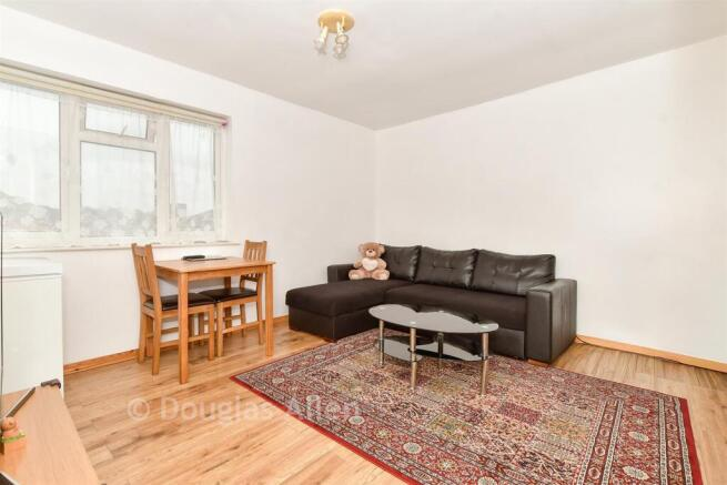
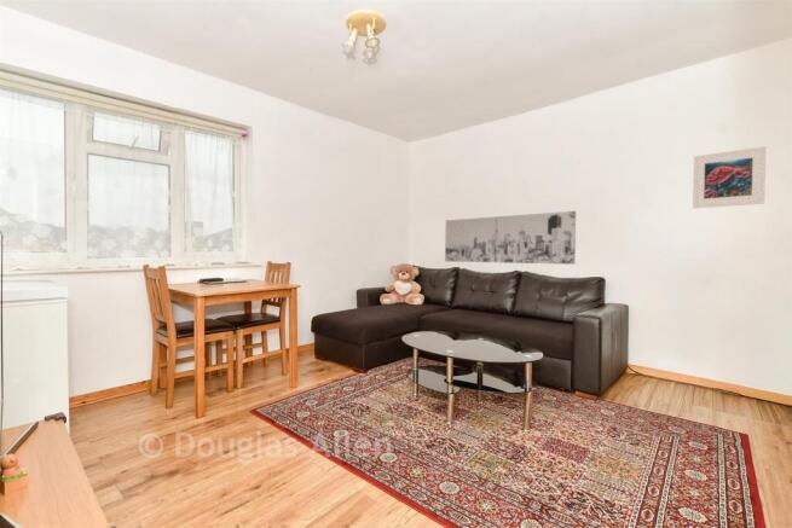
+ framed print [692,145,768,209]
+ wall art [444,210,577,266]
